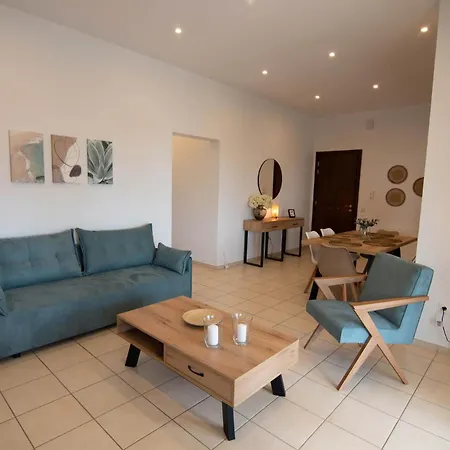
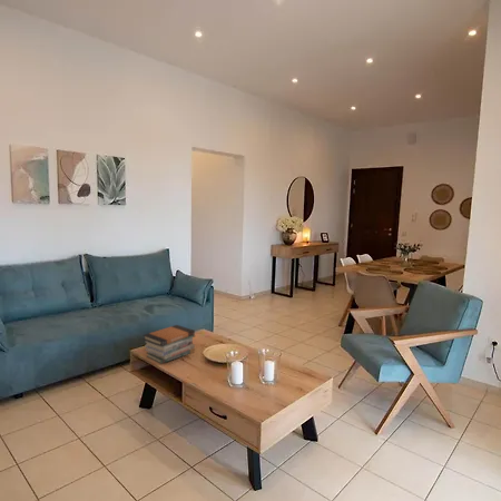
+ book stack [143,324,196,365]
